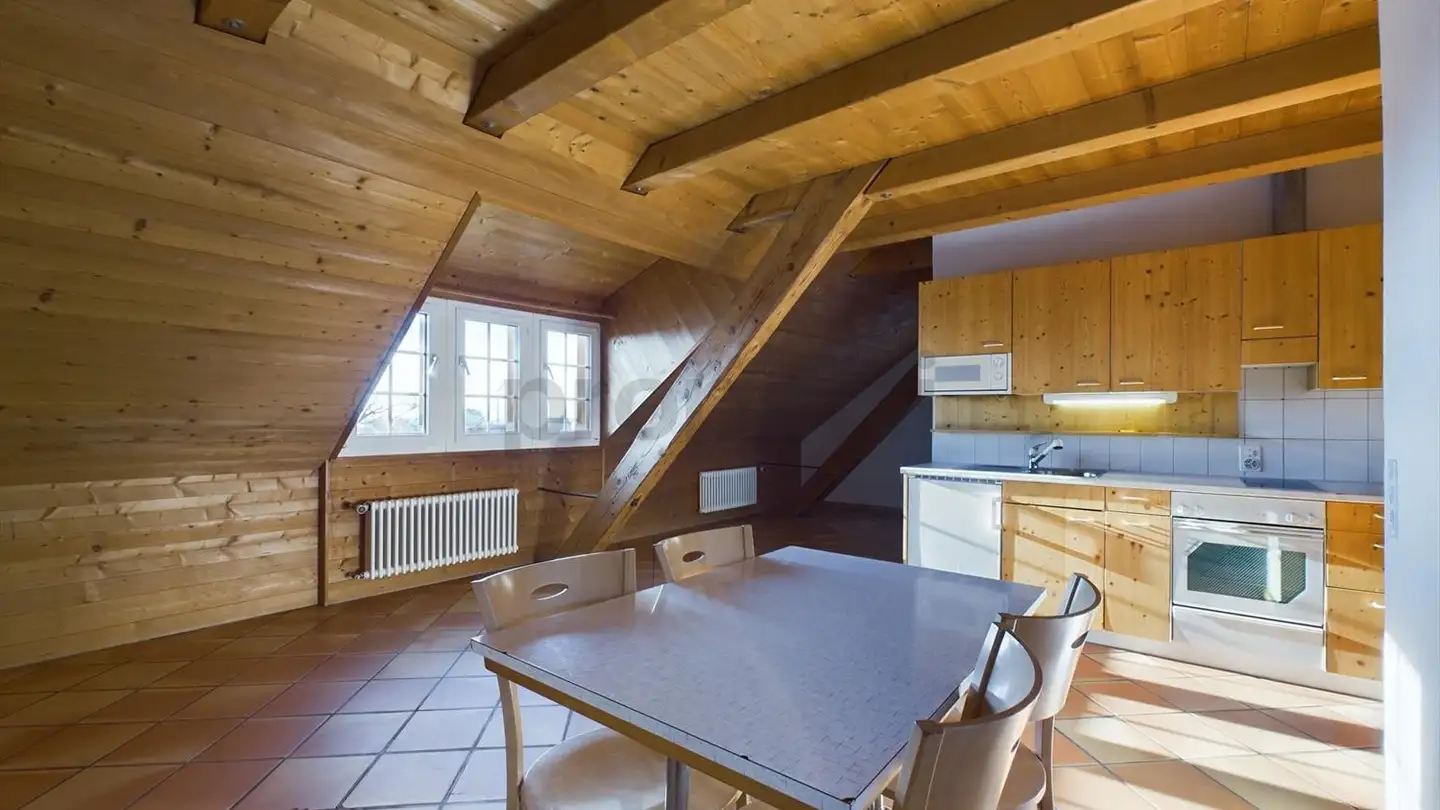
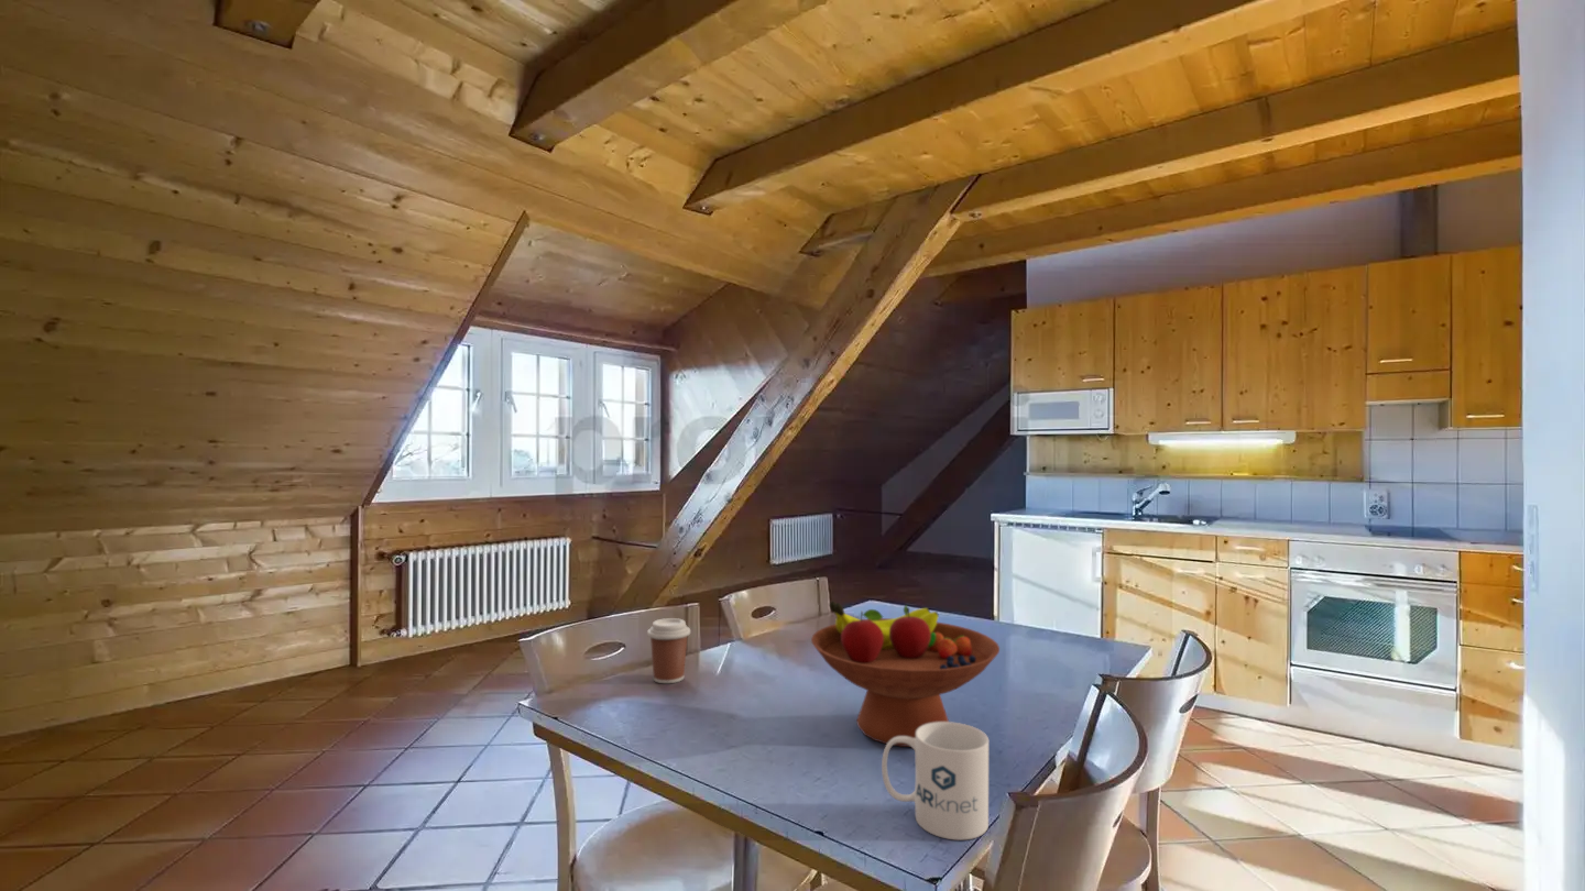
+ coffee cup [646,617,691,684]
+ mug [881,721,990,842]
+ fruit bowl [810,601,1001,748]
